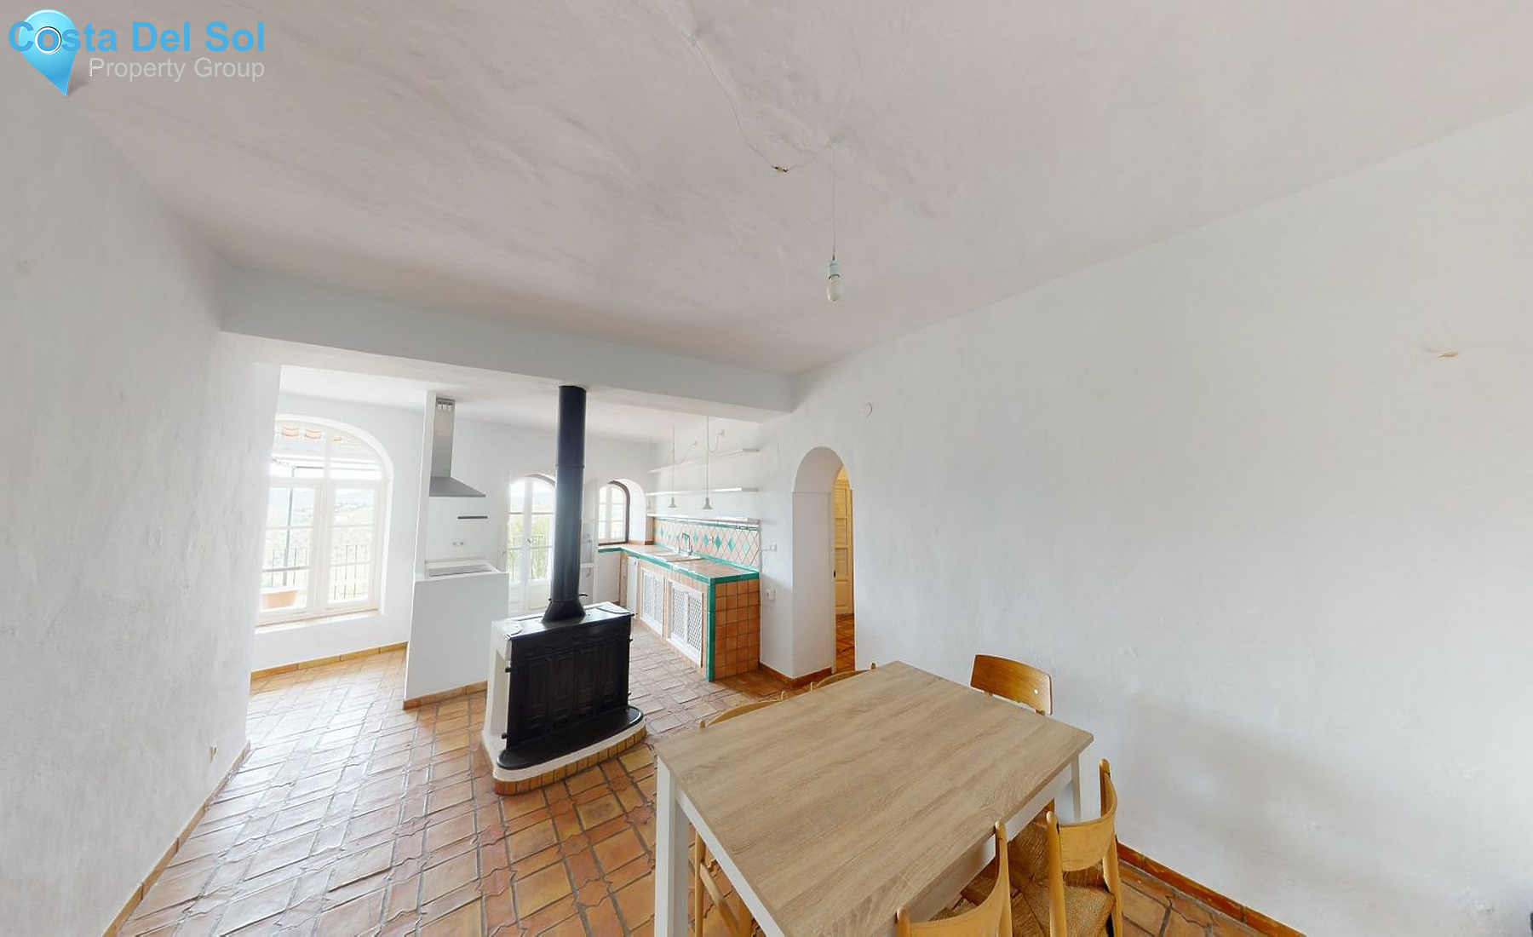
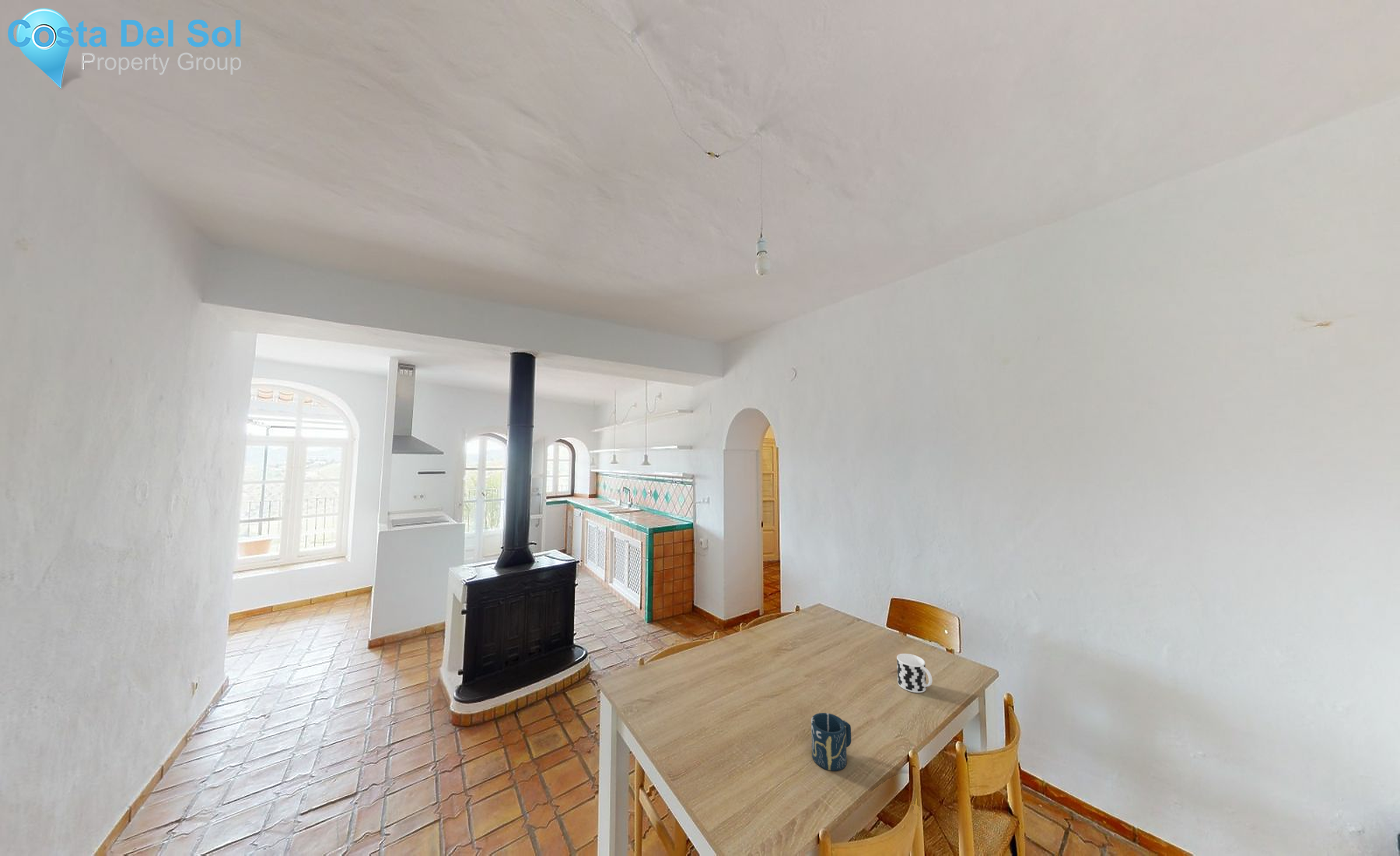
+ cup [810,712,852,772]
+ cup [896,653,933,693]
